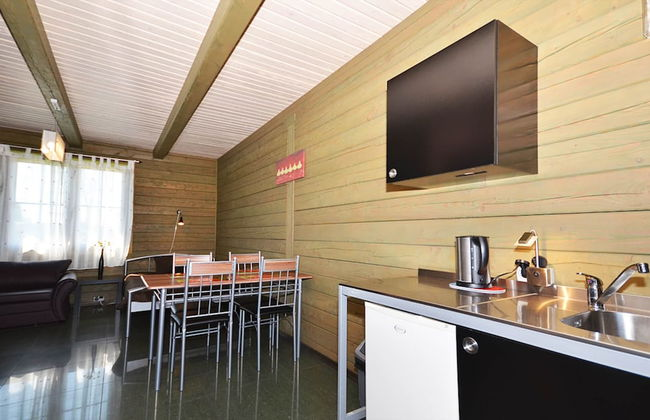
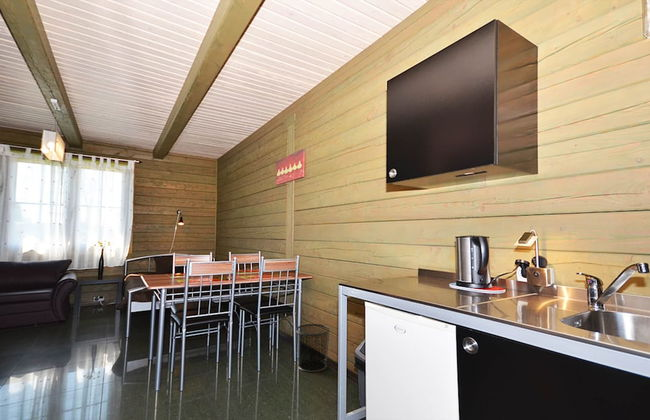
+ waste bin [295,323,331,373]
